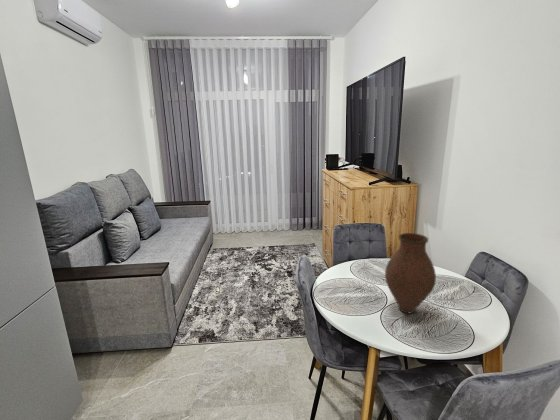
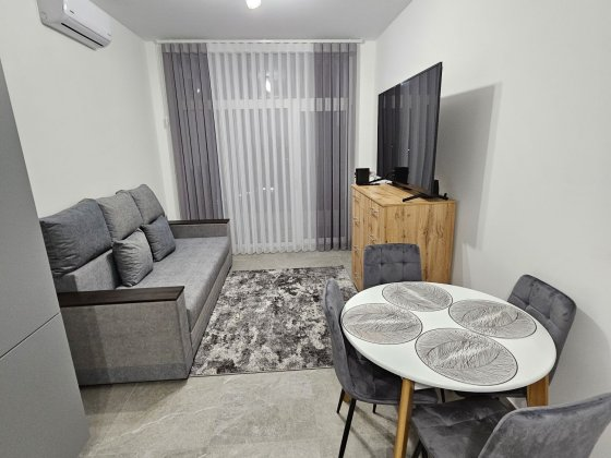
- vase [384,232,437,314]
